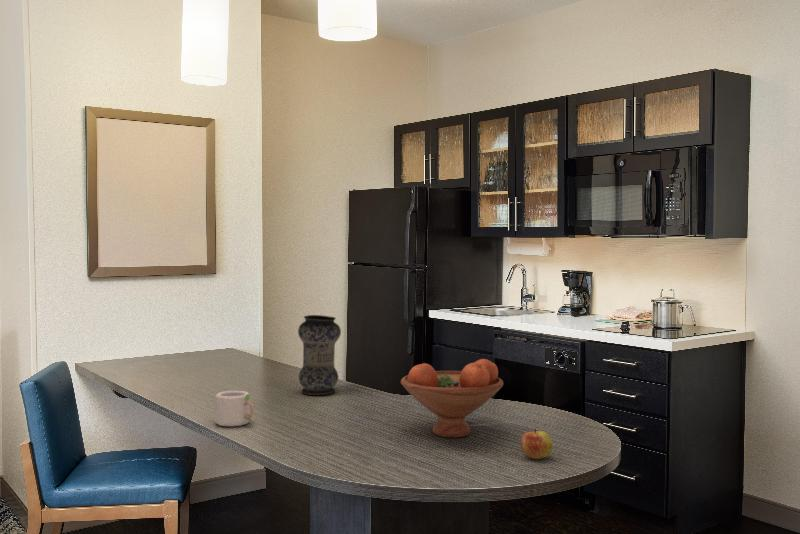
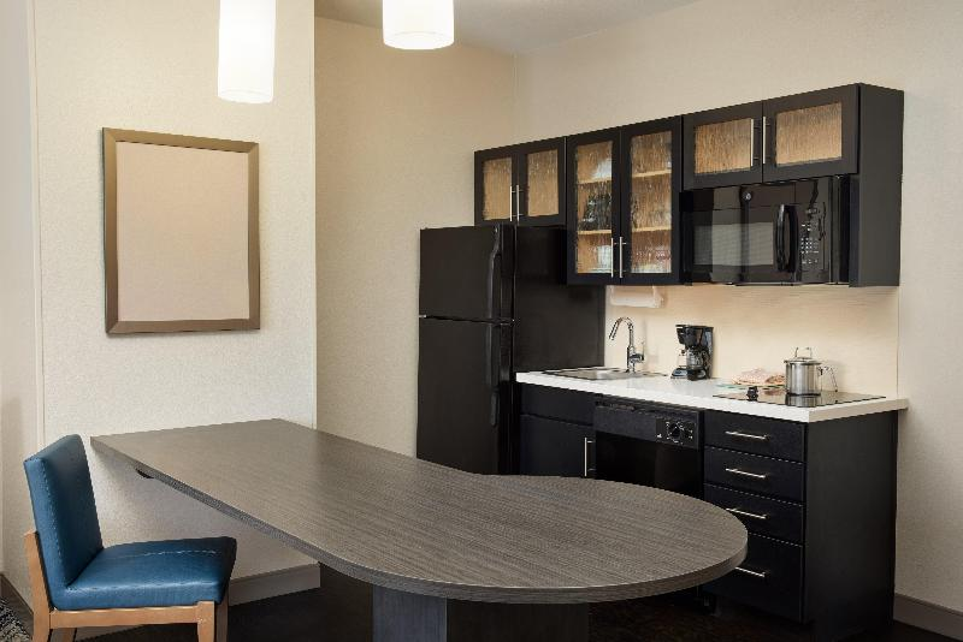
- apple [520,428,554,460]
- mug [214,390,254,427]
- vase [297,314,342,396]
- fruit bowl [400,358,504,438]
